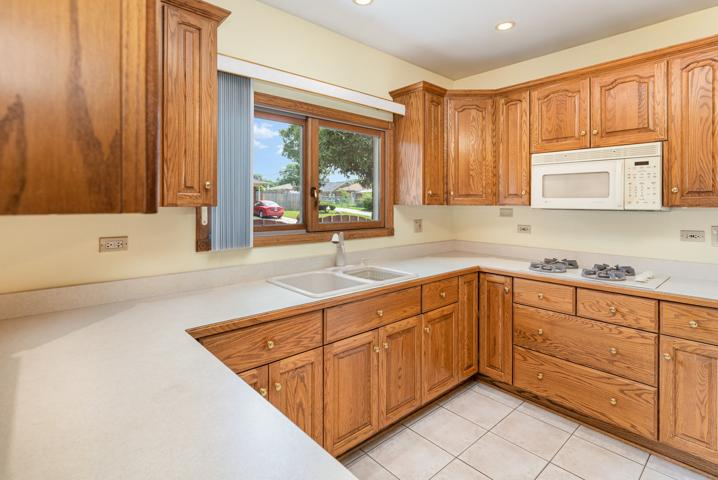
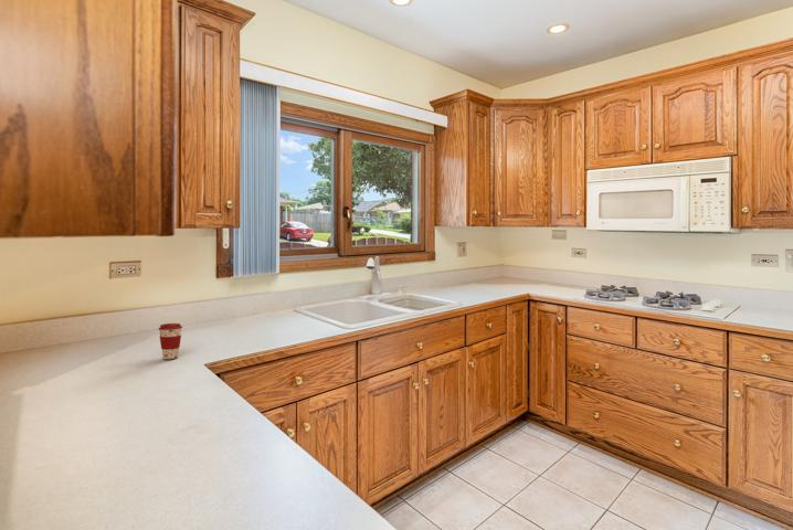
+ coffee cup [158,322,183,360]
